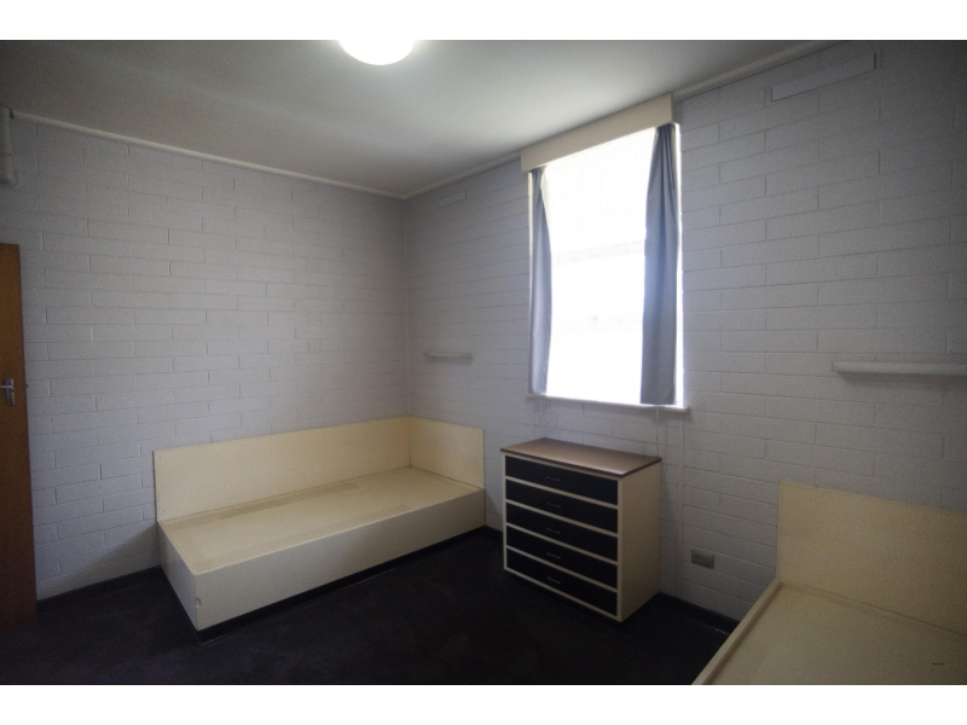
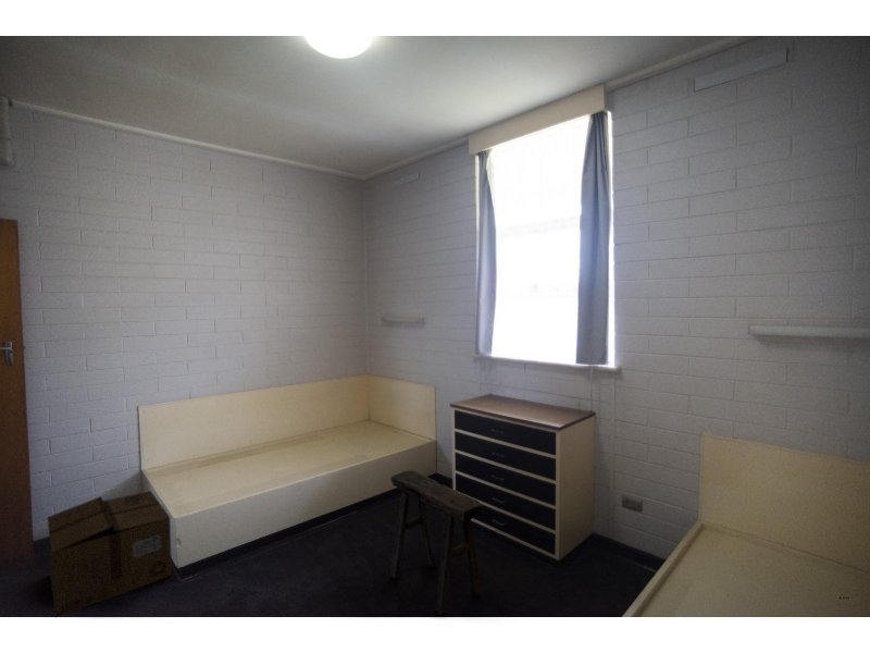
+ cardboard box [46,490,173,618]
+ stool [389,469,486,616]
